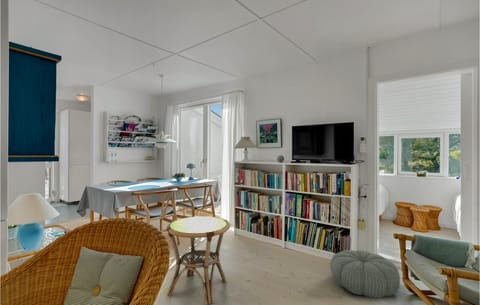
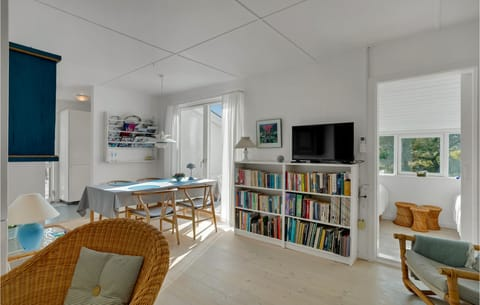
- side table [166,215,231,305]
- pouf [329,249,401,299]
